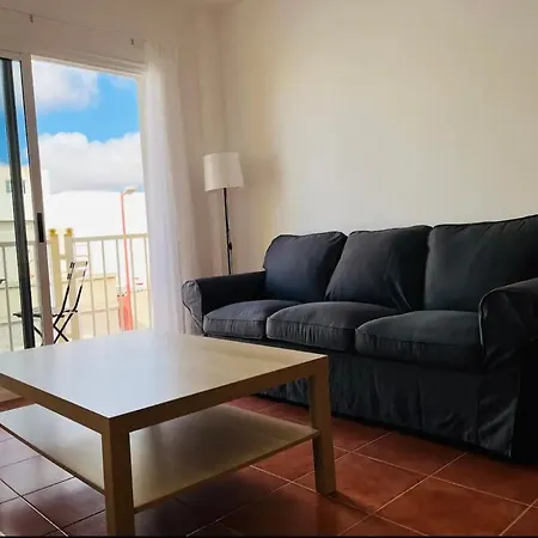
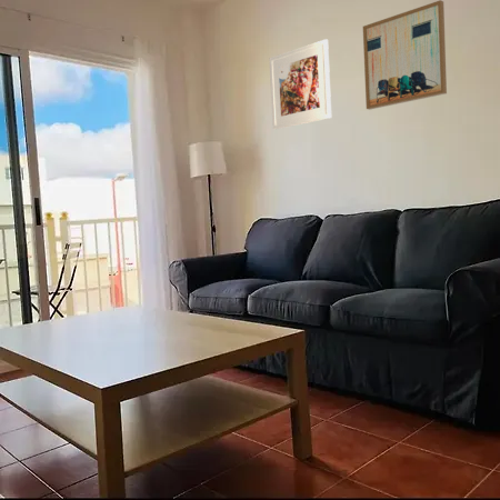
+ wall art [362,0,448,111]
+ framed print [268,38,332,130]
